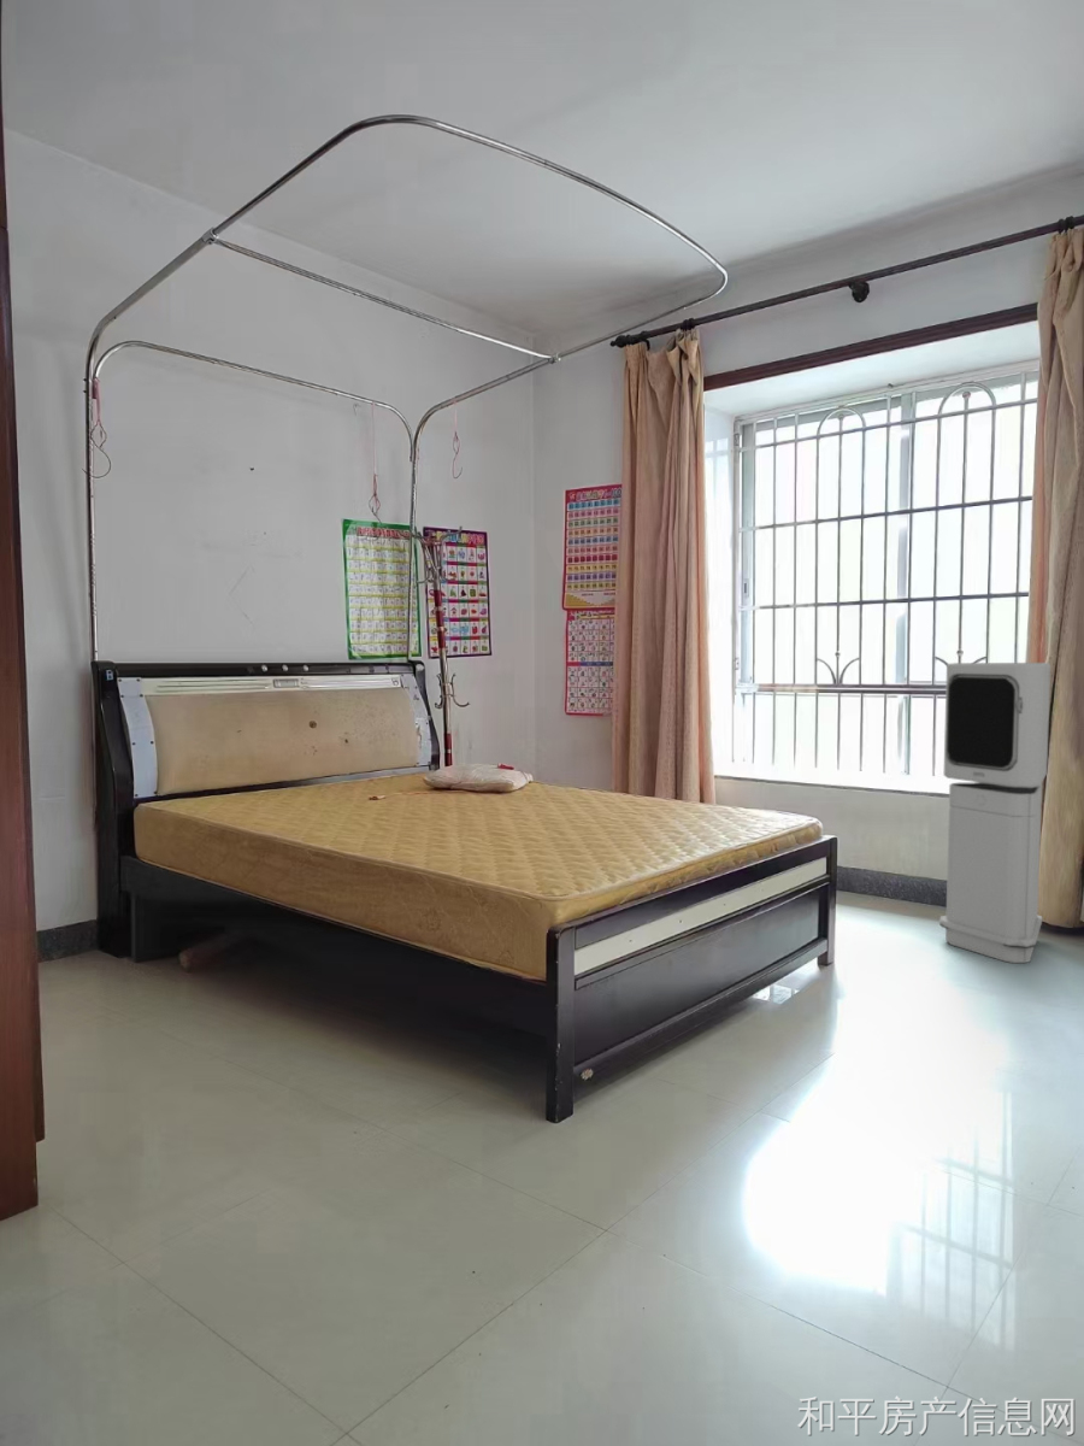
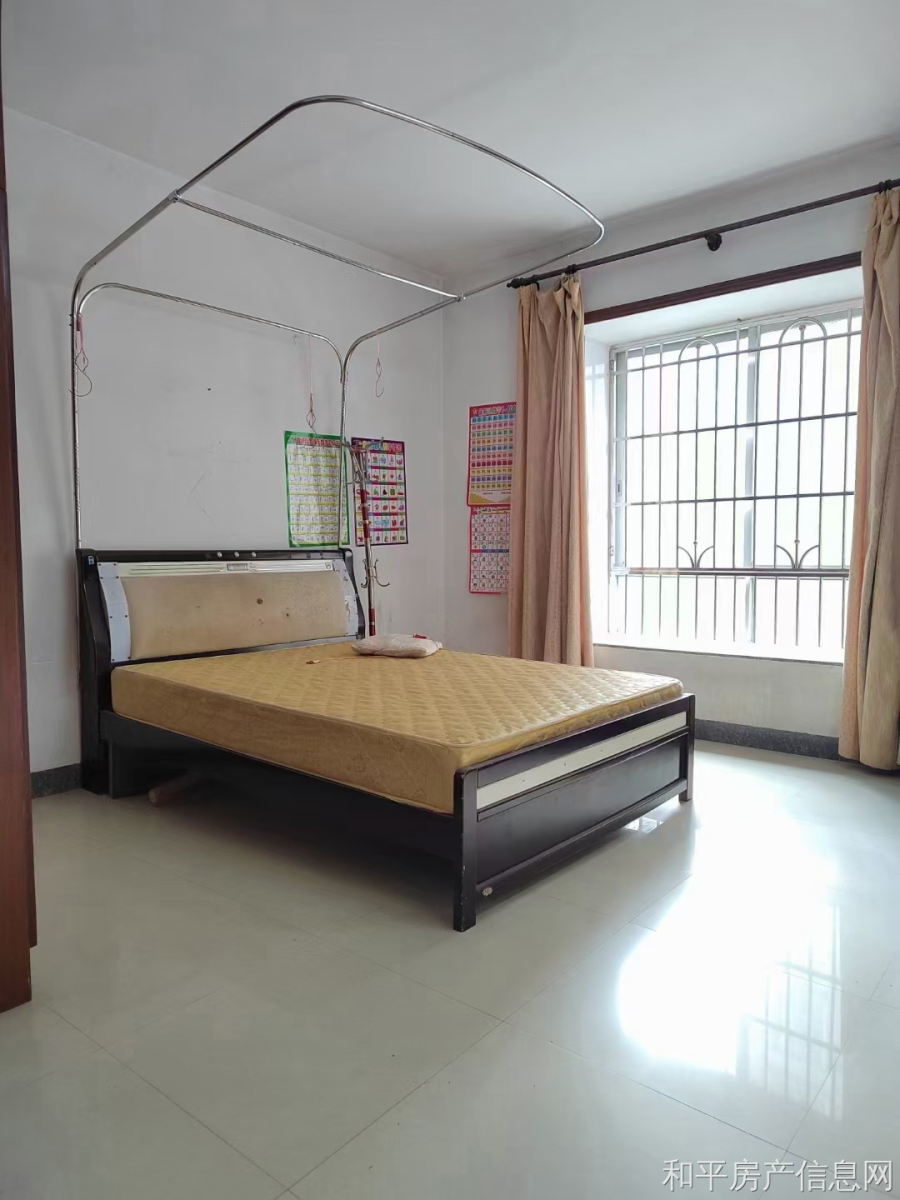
- air purifier [938,662,1051,964]
